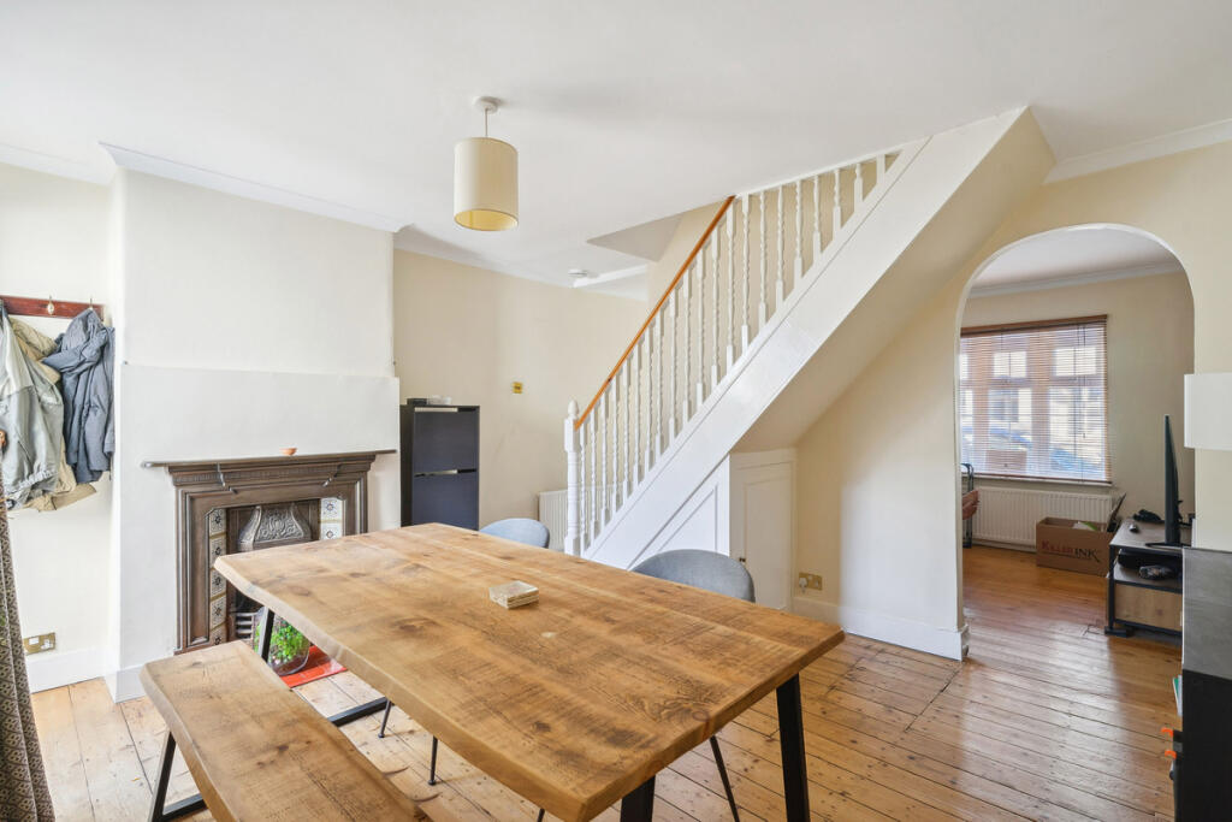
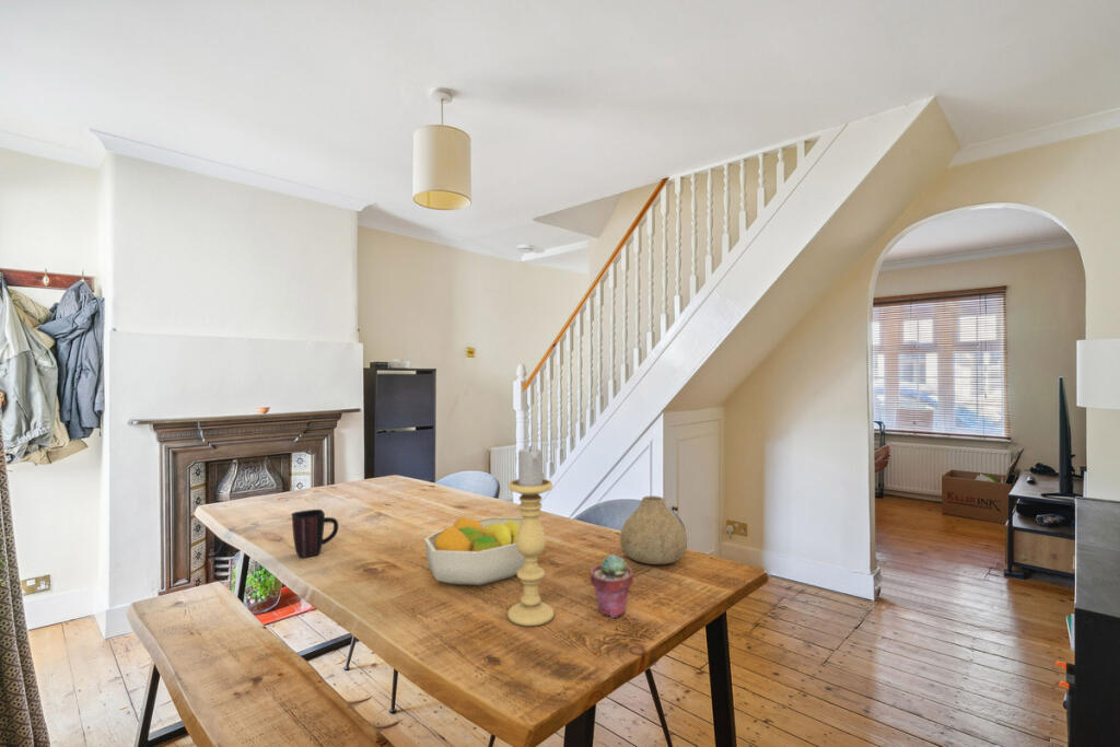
+ candle holder [506,445,556,627]
+ fruit bowl [423,516,545,586]
+ potted succulent [590,553,634,619]
+ mug [291,509,339,559]
+ vase [619,495,688,565]
